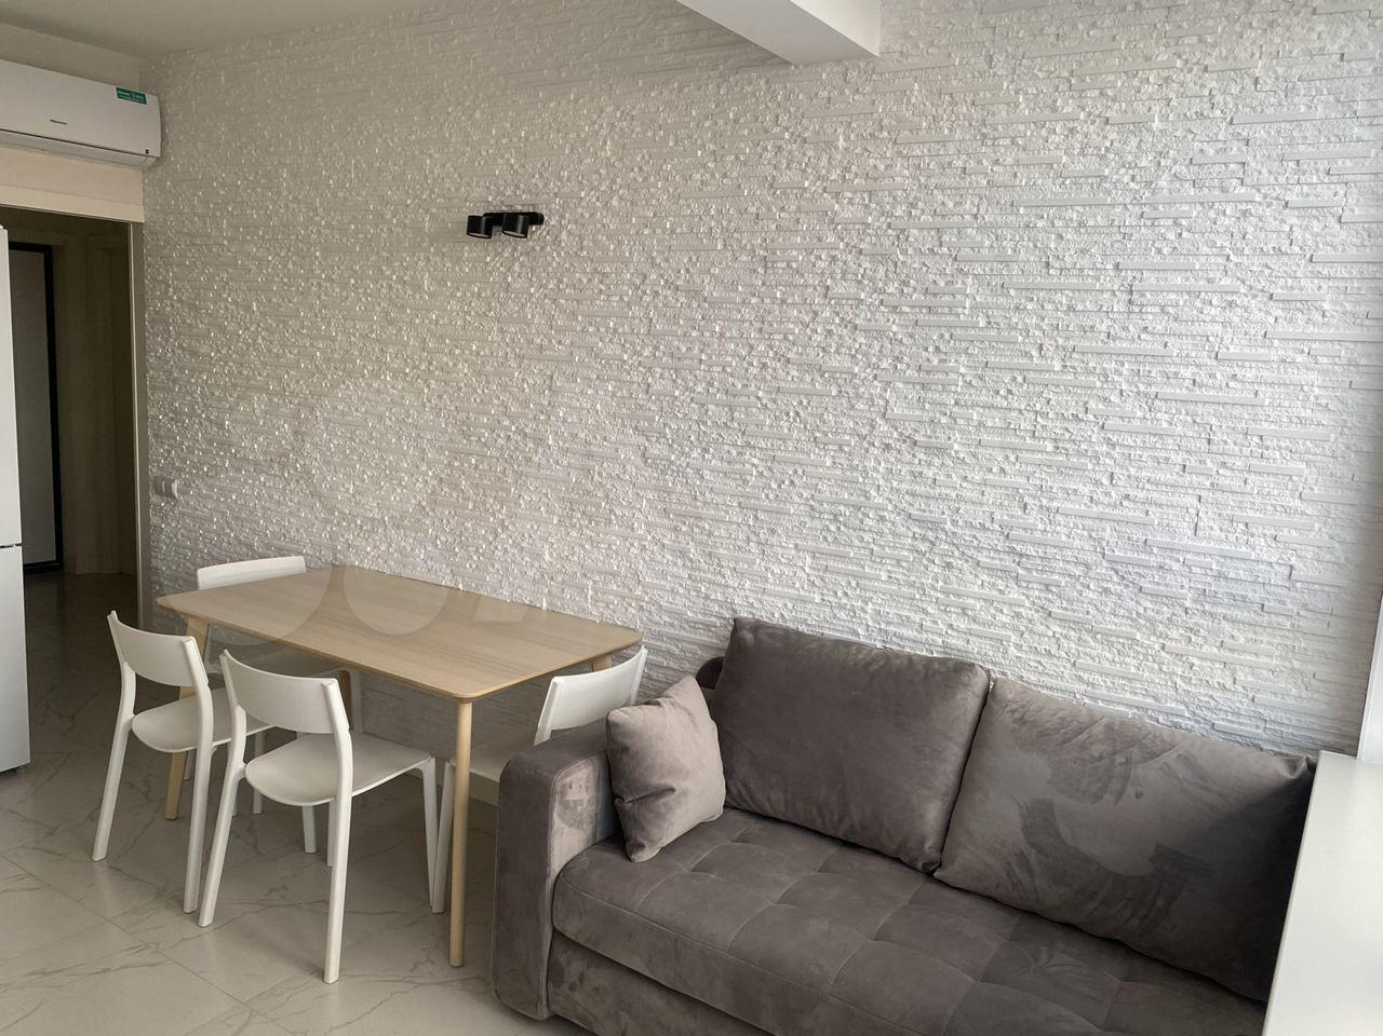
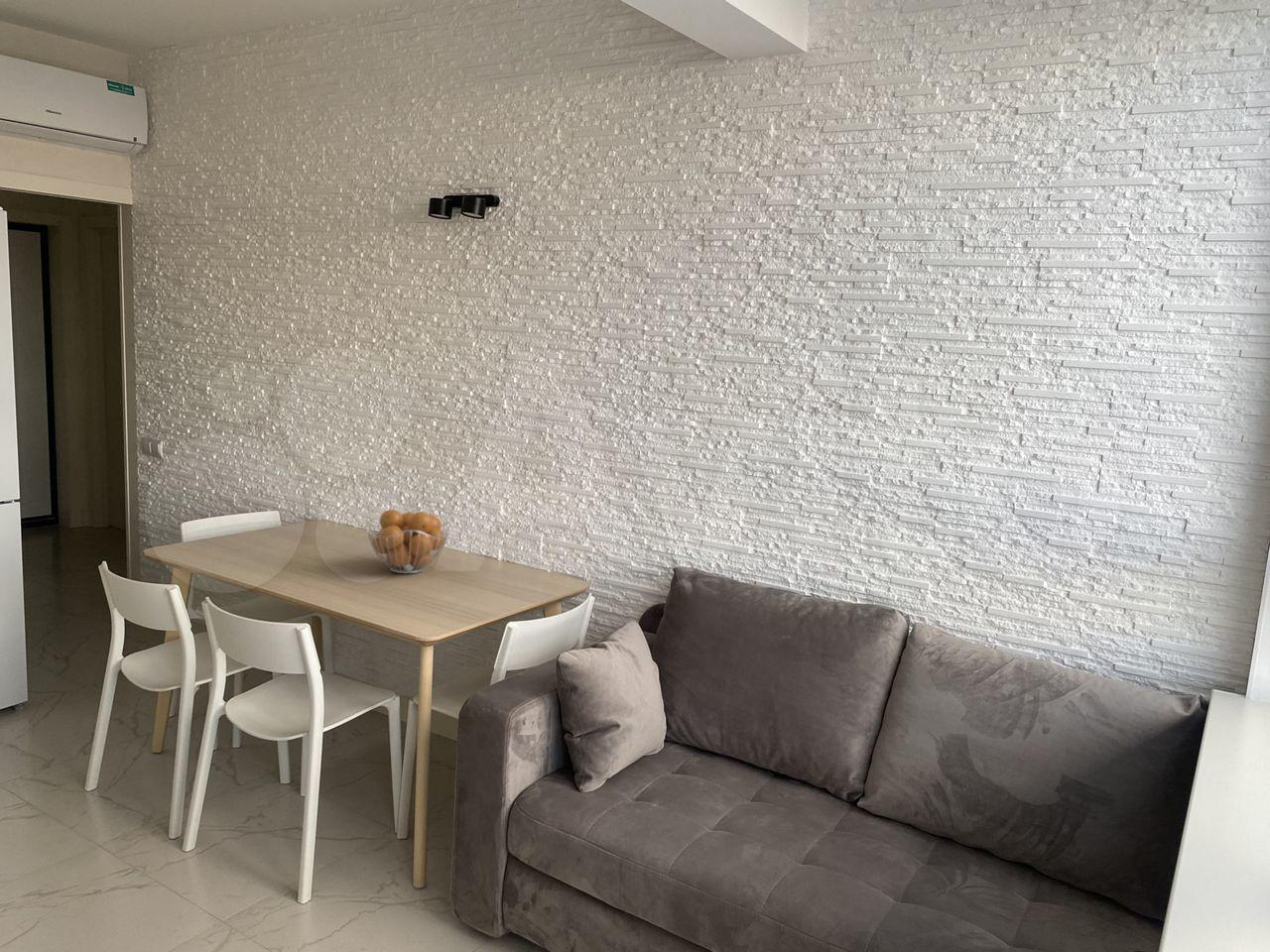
+ fruit basket [364,509,451,574]
